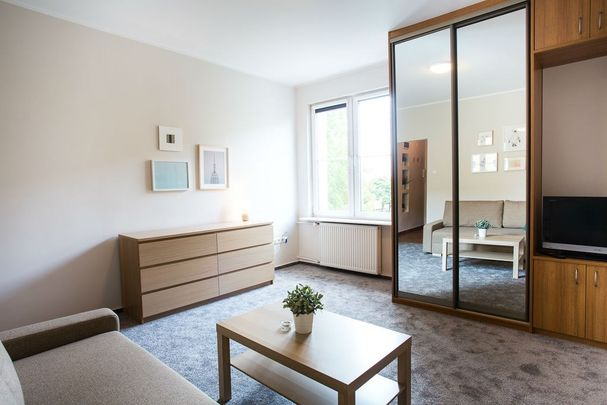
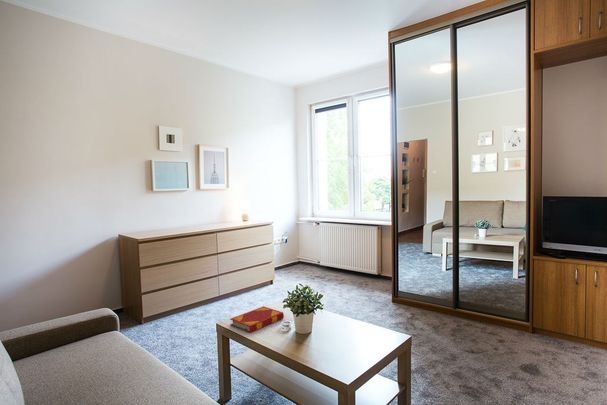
+ hardback book [229,305,285,334]
